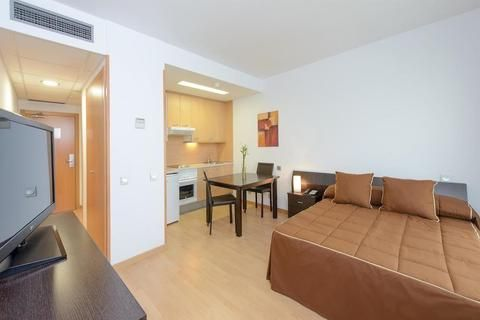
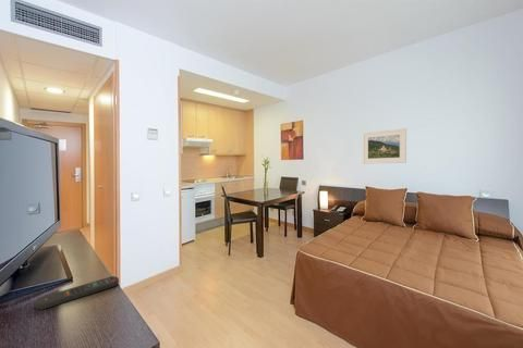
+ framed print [362,127,408,164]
+ remote control [34,275,120,311]
